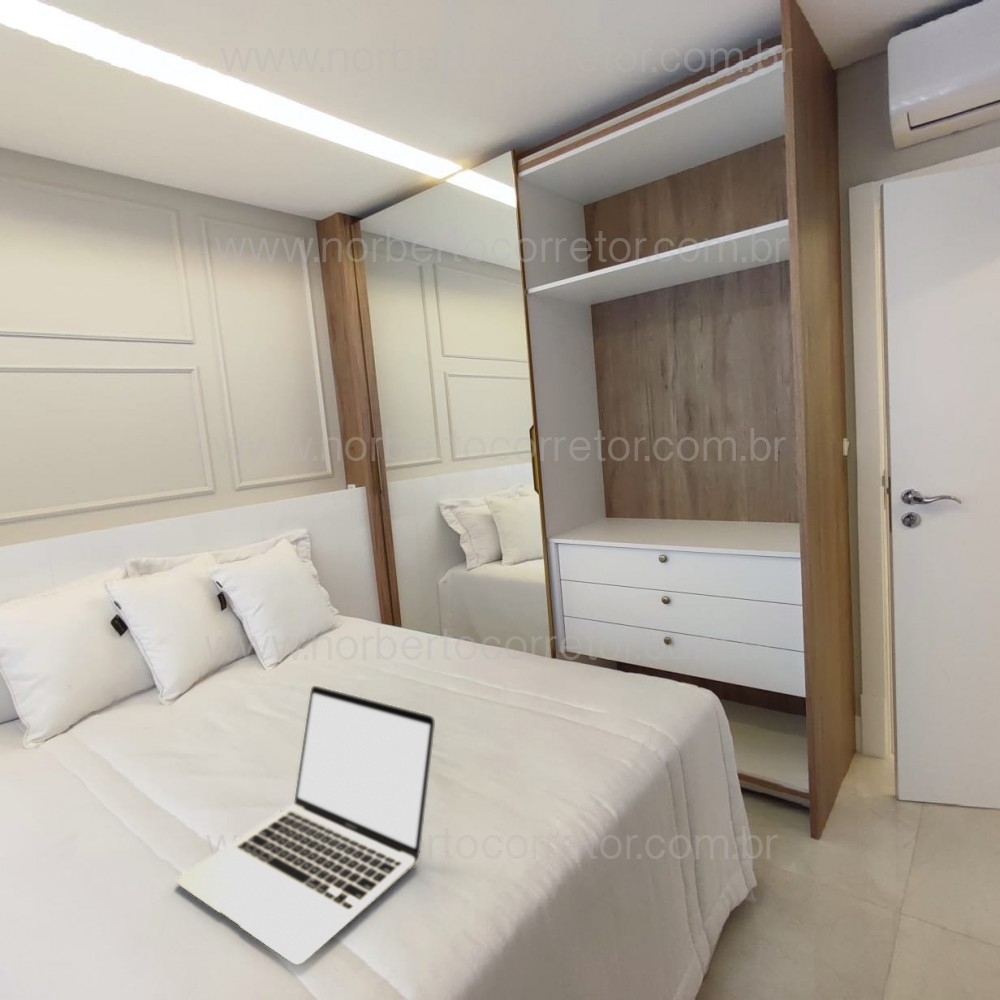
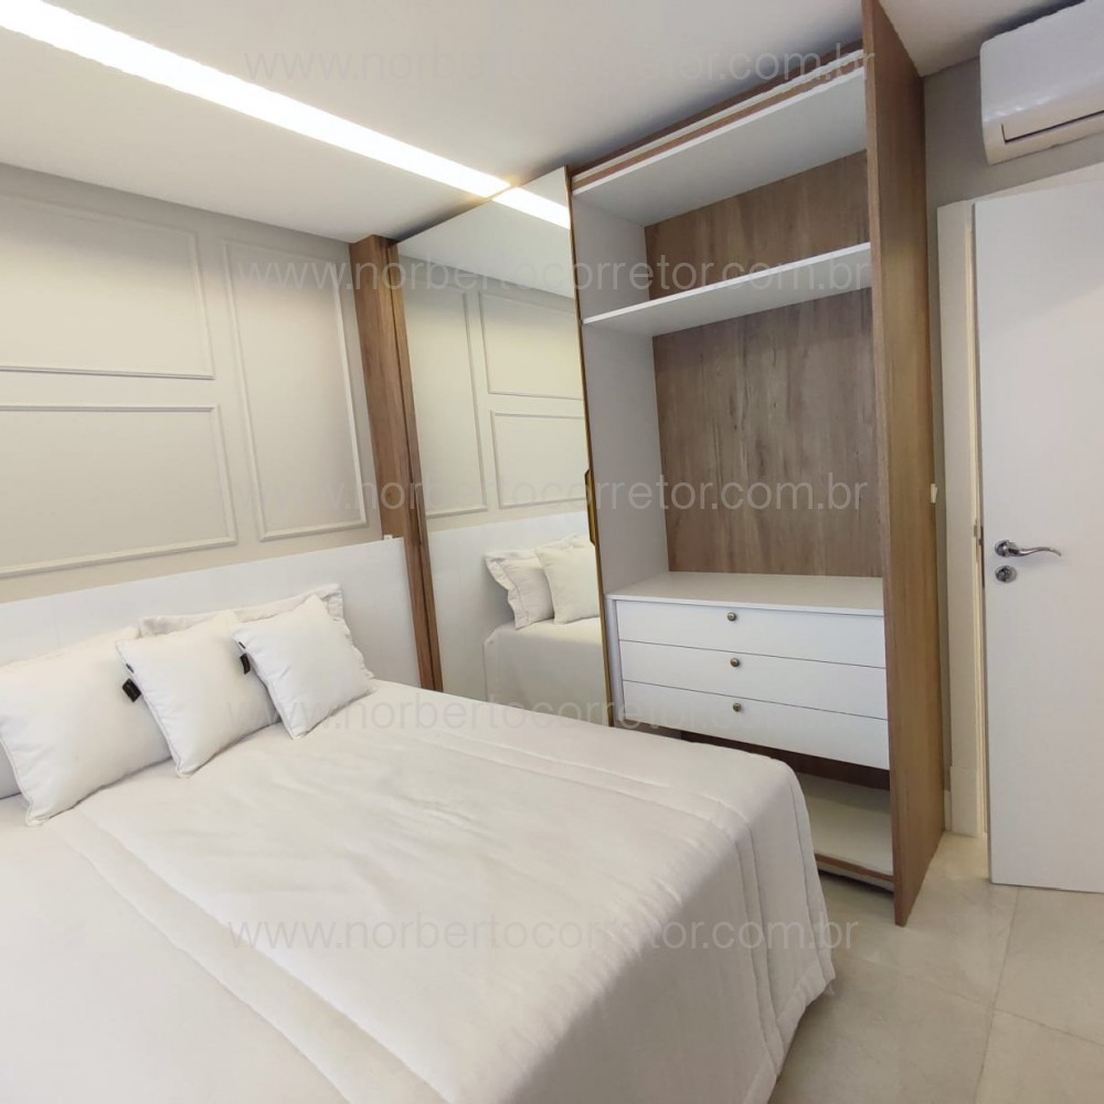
- laptop [175,685,436,966]
